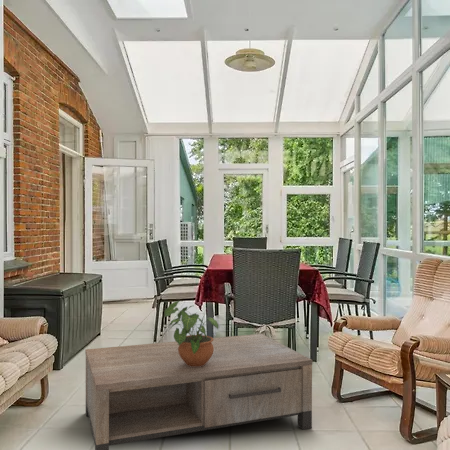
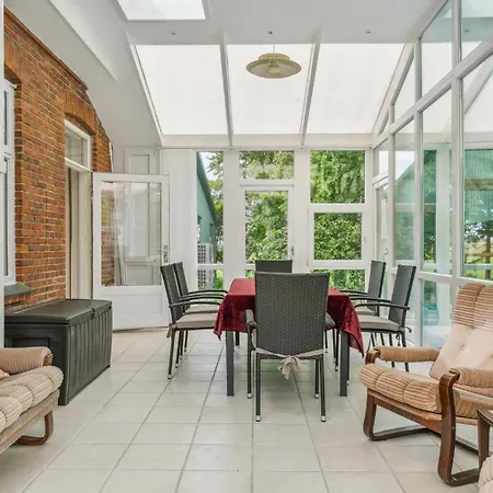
- coffee table [84,333,313,450]
- potted plant [163,300,219,367]
